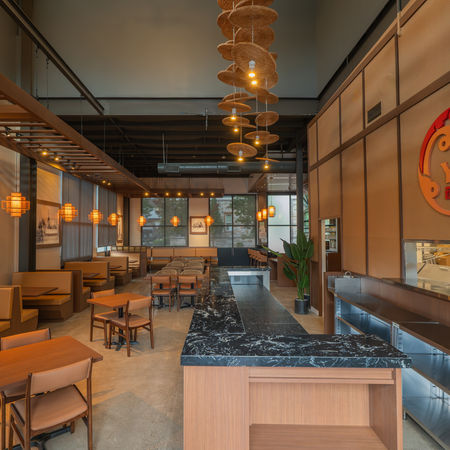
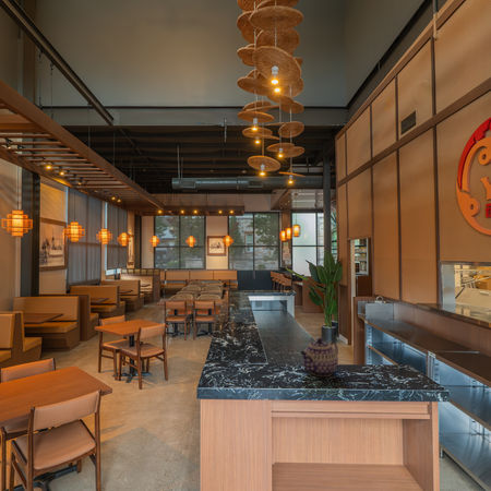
+ teapot [299,337,339,378]
